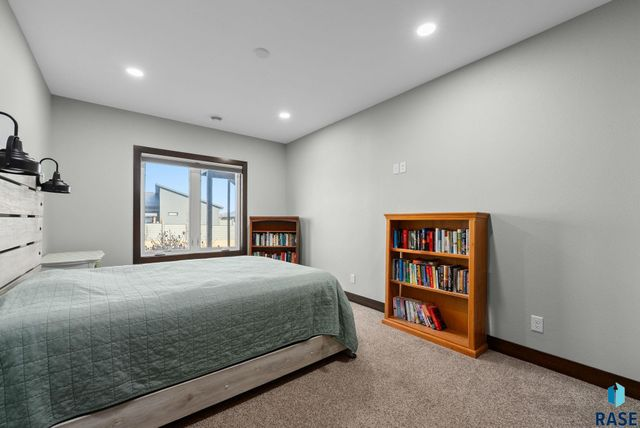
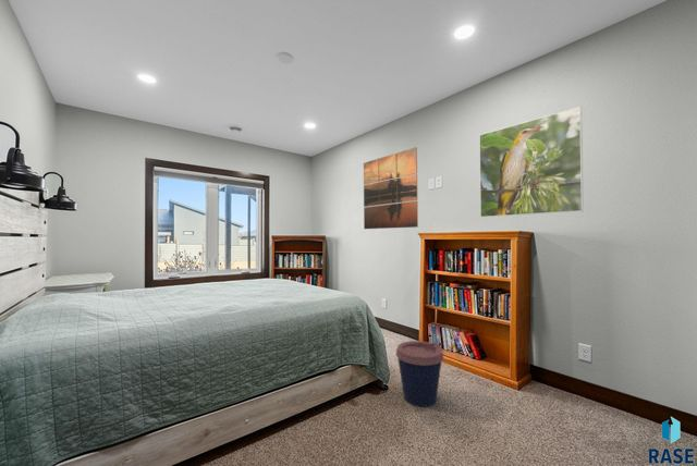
+ coffee cup [395,340,444,408]
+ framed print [478,106,585,218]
+ wall art [363,146,419,230]
